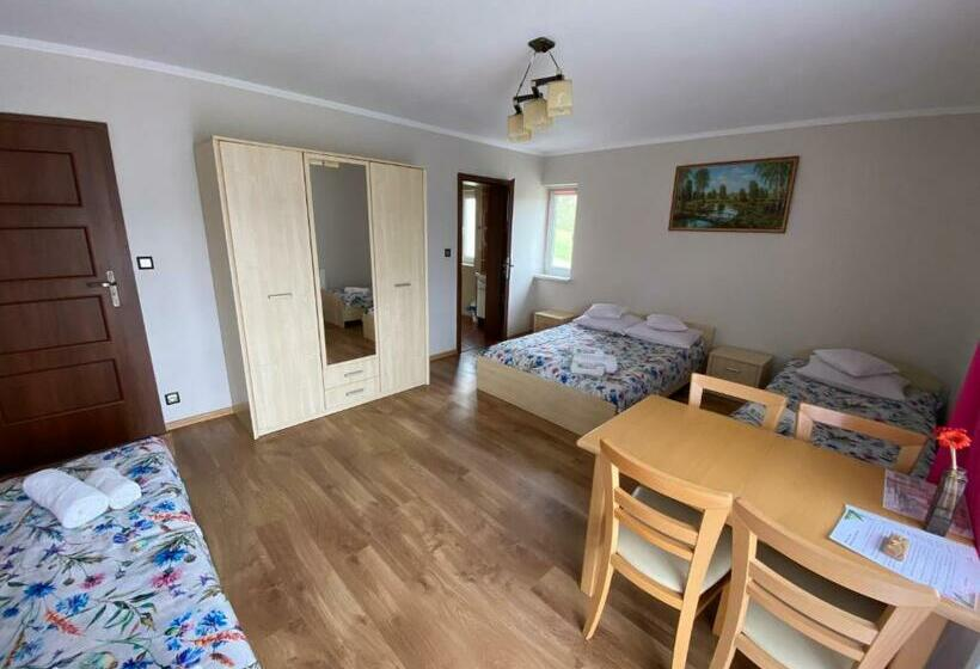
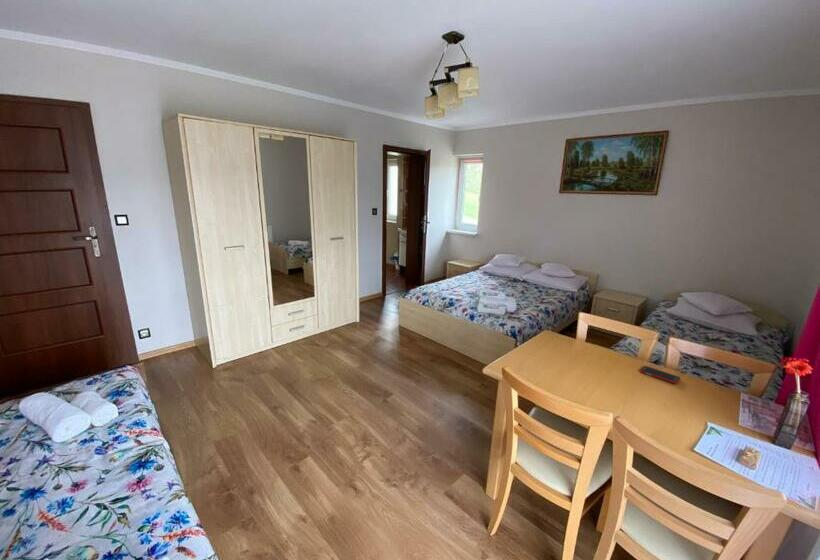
+ cell phone [639,365,682,385]
